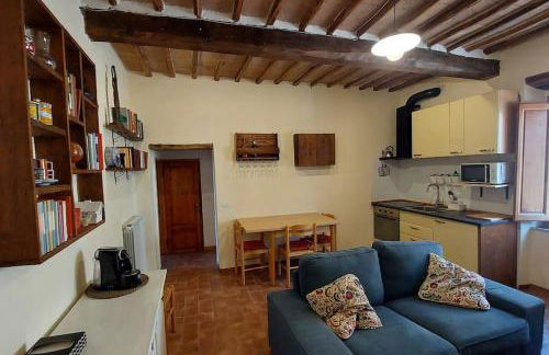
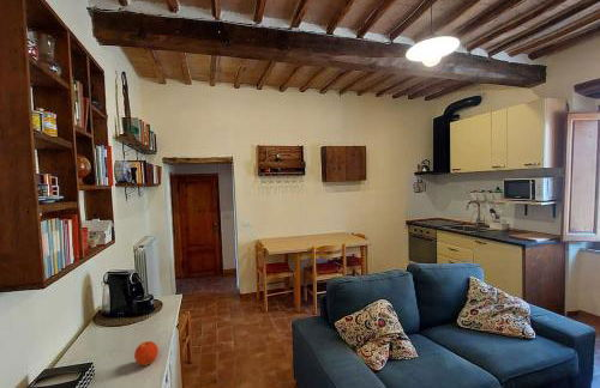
+ fruit [133,340,160,366]
